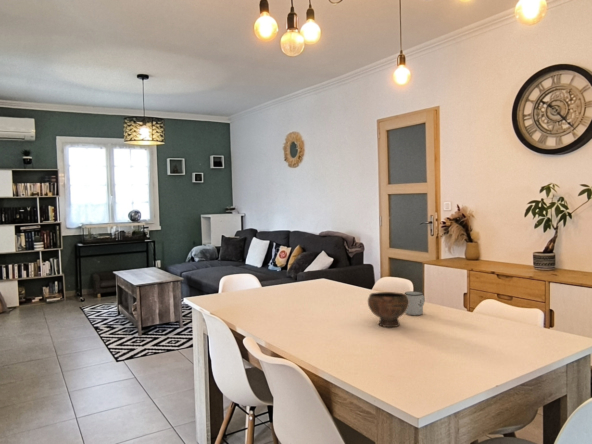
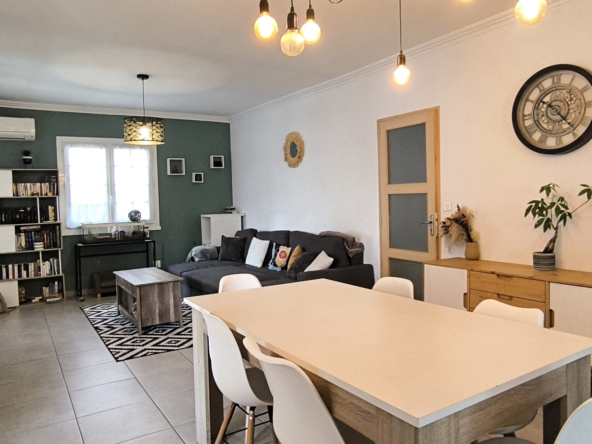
- mug [404,290,426,316]
- bowl [367,291,409,328]
